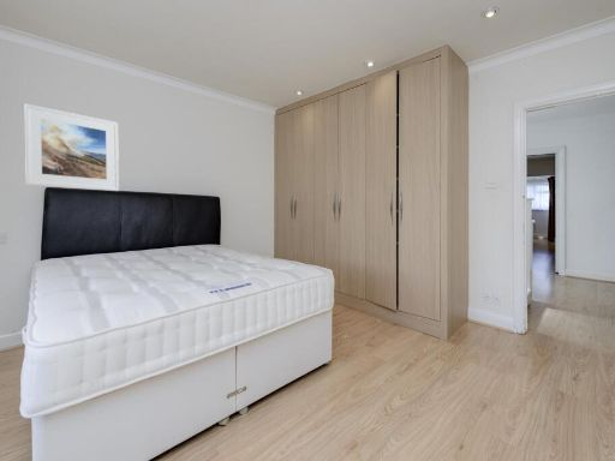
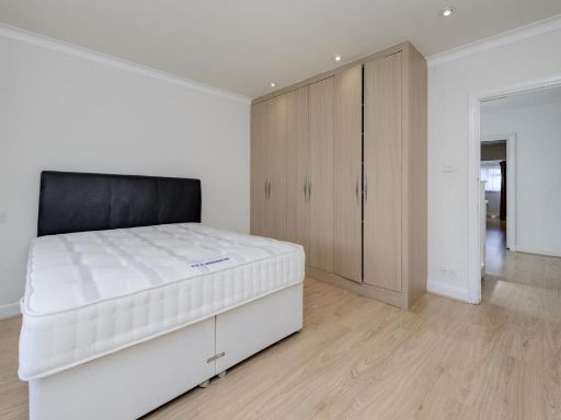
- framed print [24,103,120,192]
